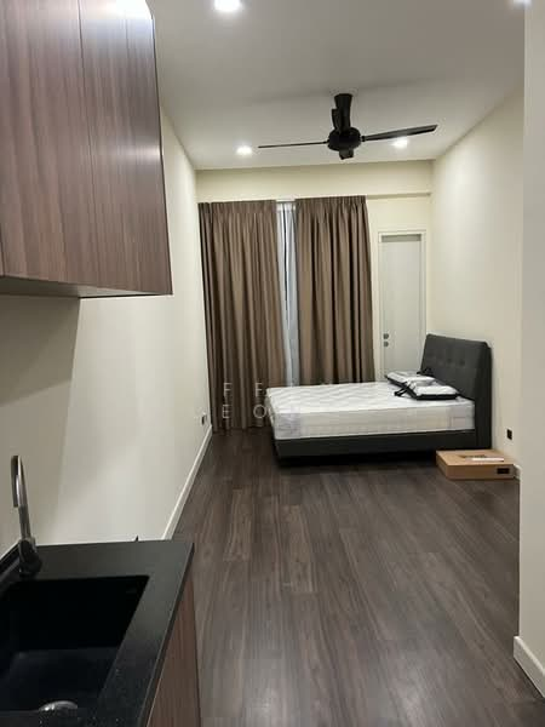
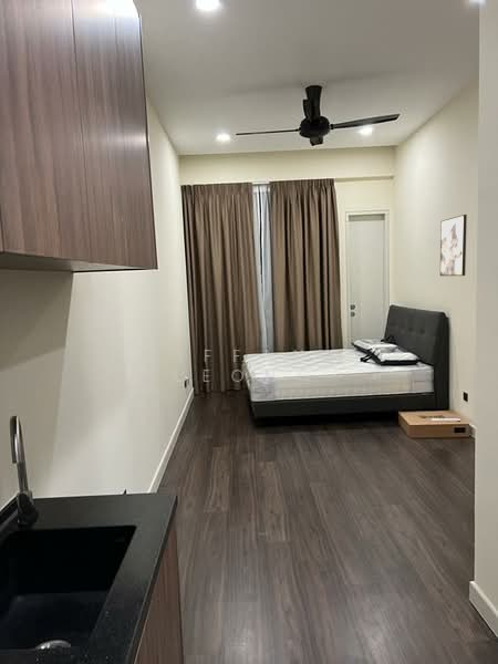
+ wall art [439,214,468,277]
